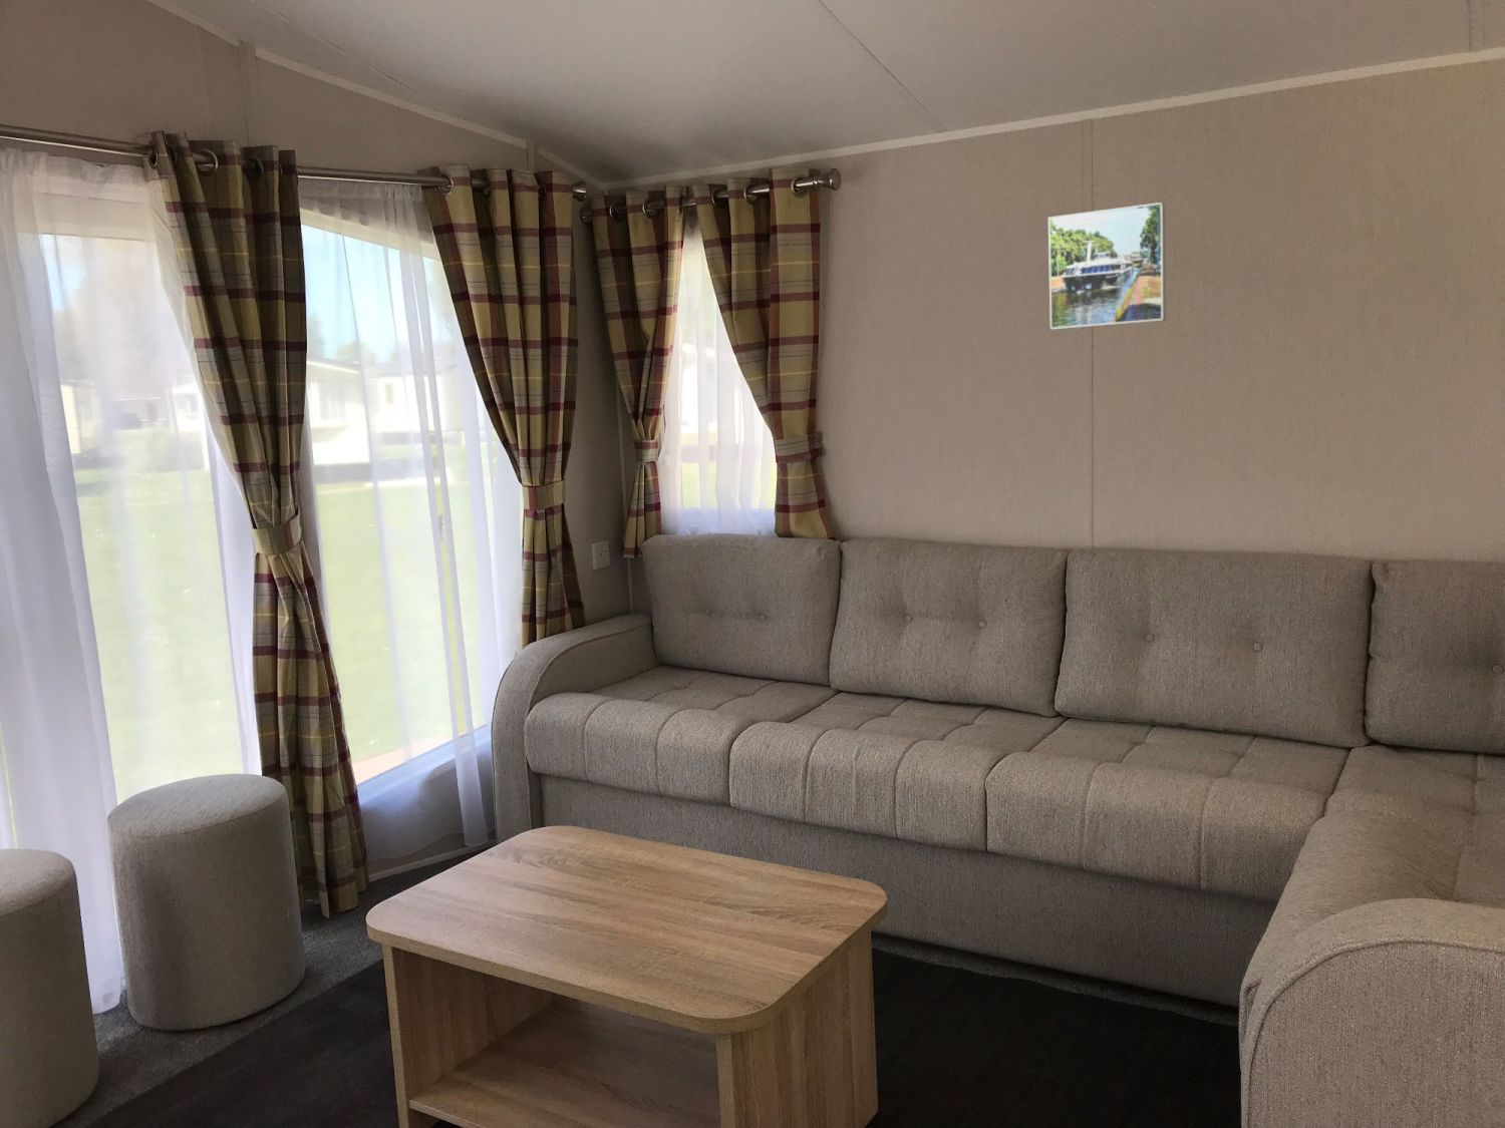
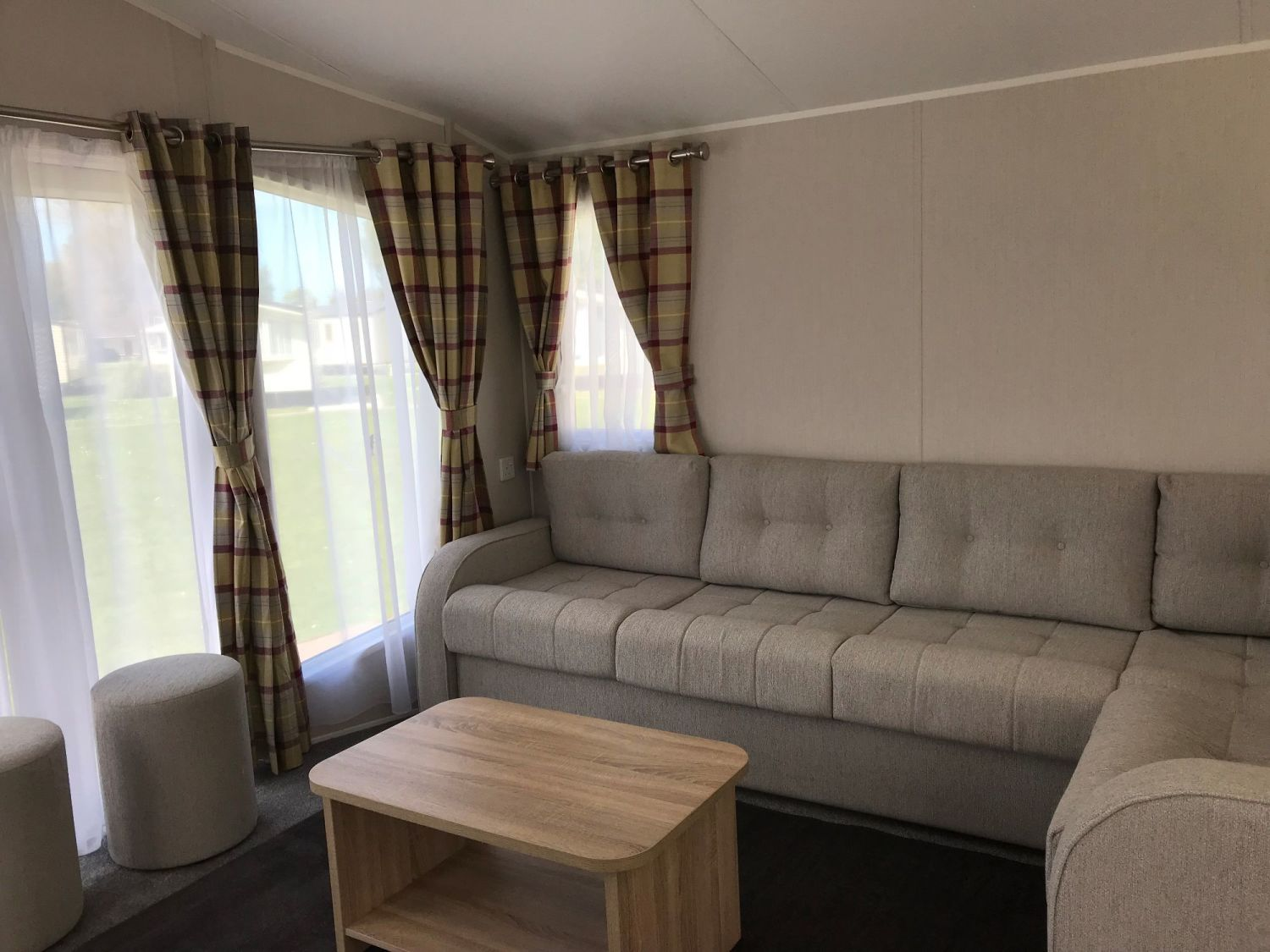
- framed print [1048,201,1167,331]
